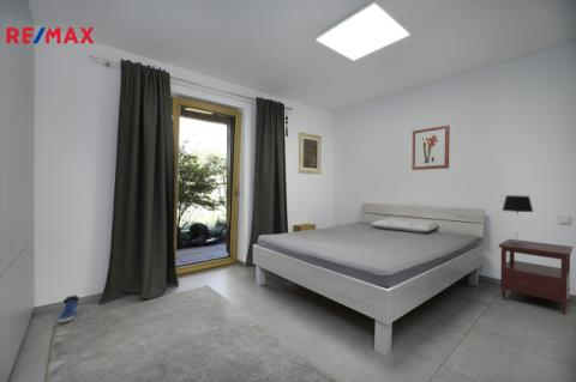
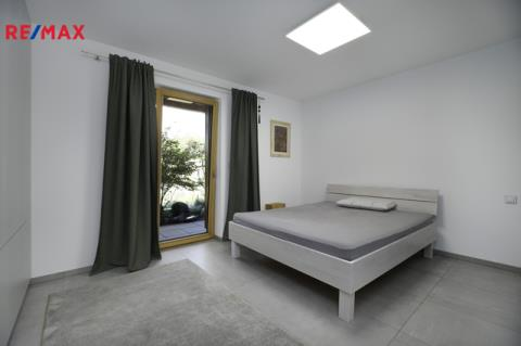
- side table [498,238,574,316]
- table lamp [500,194,534,245]
- wall art [410,125,451,171]
- sneaker [56,293,80,323]
